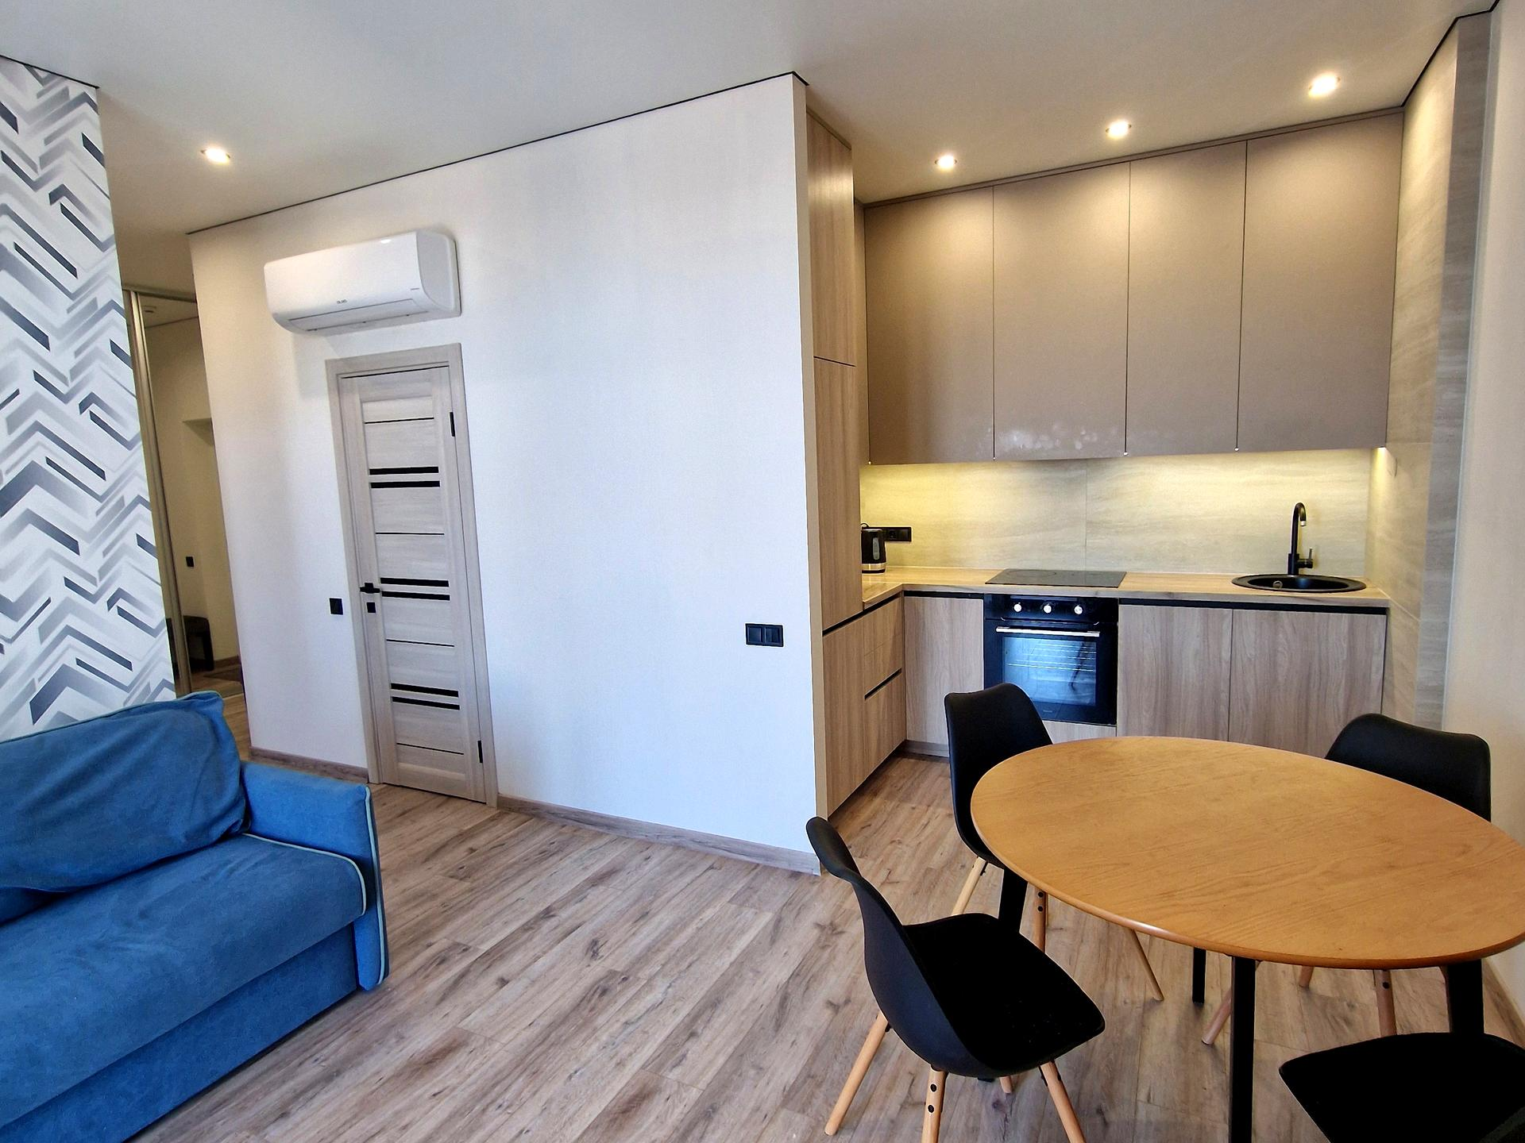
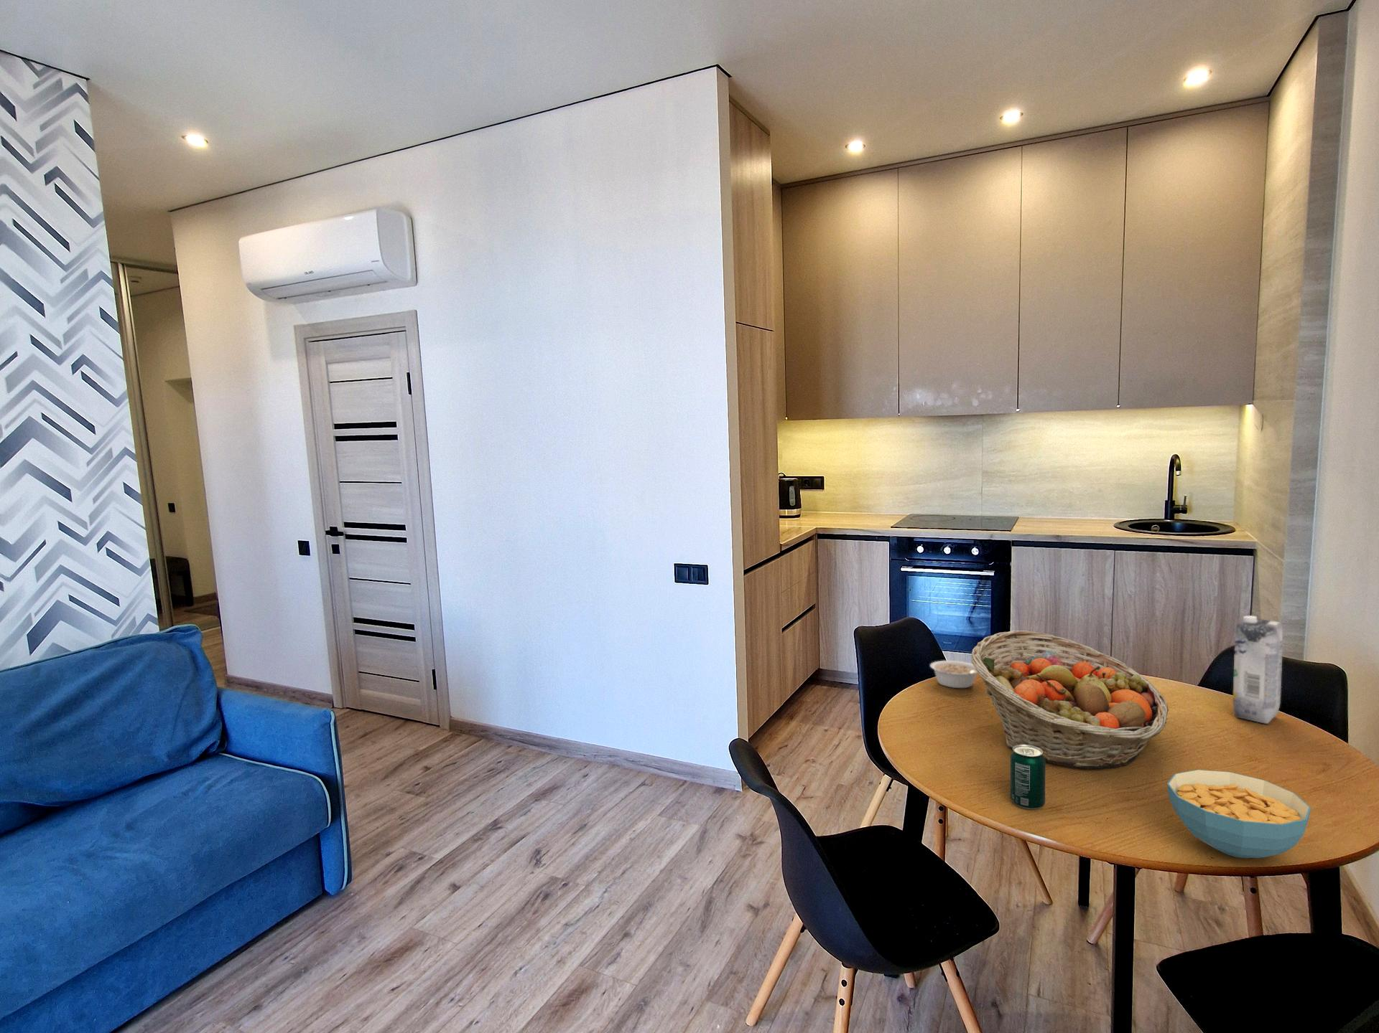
+ fruit basket [971,629,1169,769]
+ beverage can [1009,744,1047,809]
+ legume [929,660,977,689]
+ cereal bowl [1166,769,1312,858]
+ juice carton [1232,615,1283,725]
